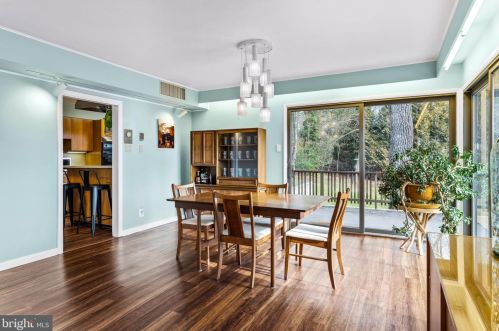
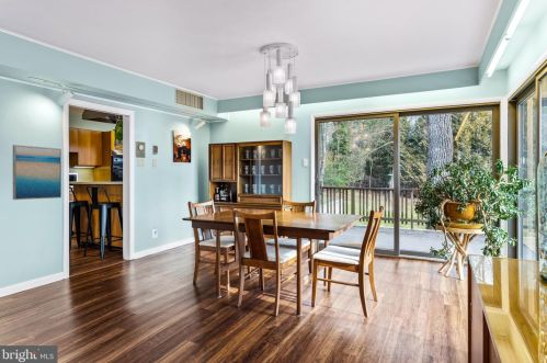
+ wall art [12,144,62,201]
